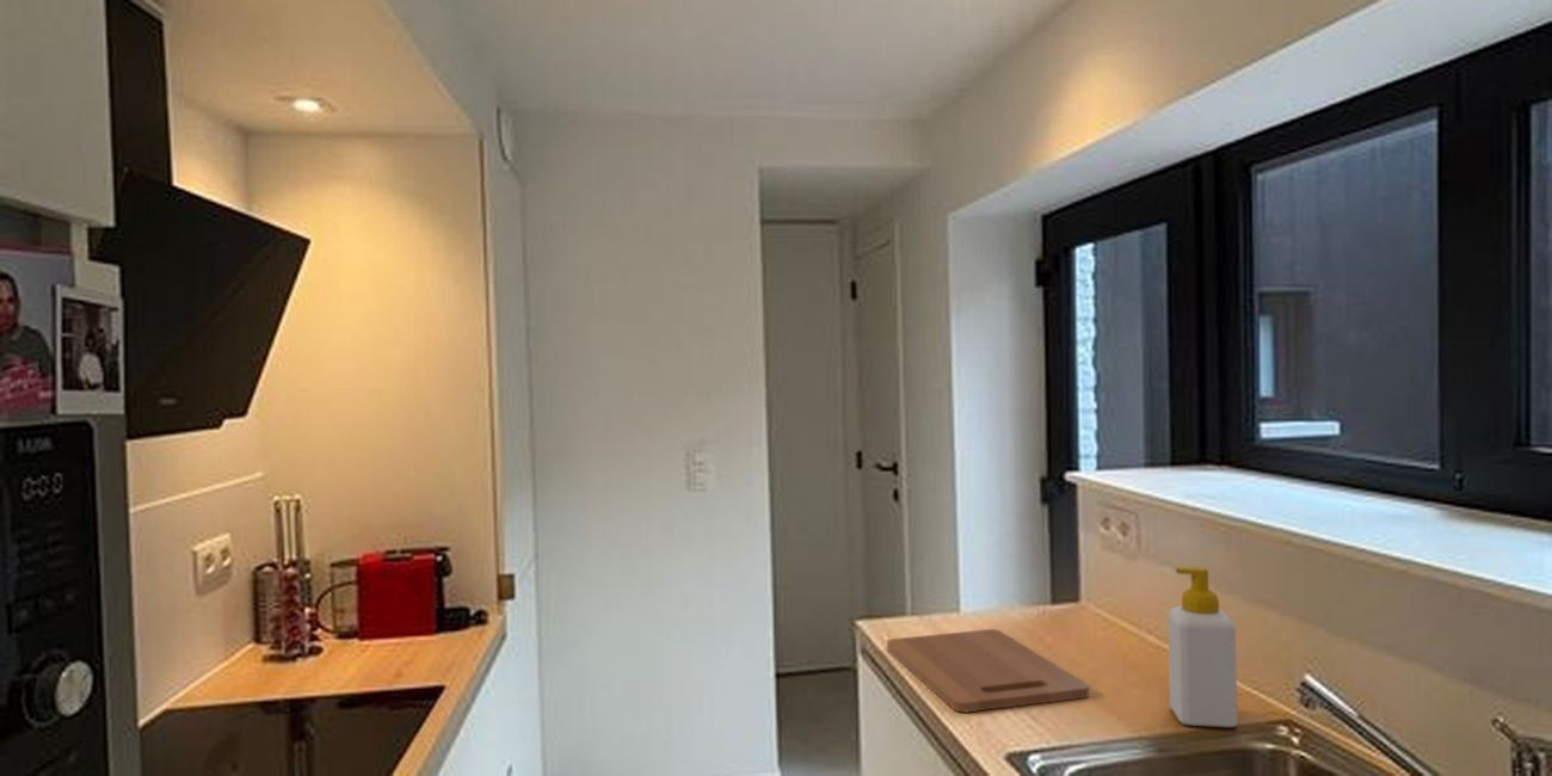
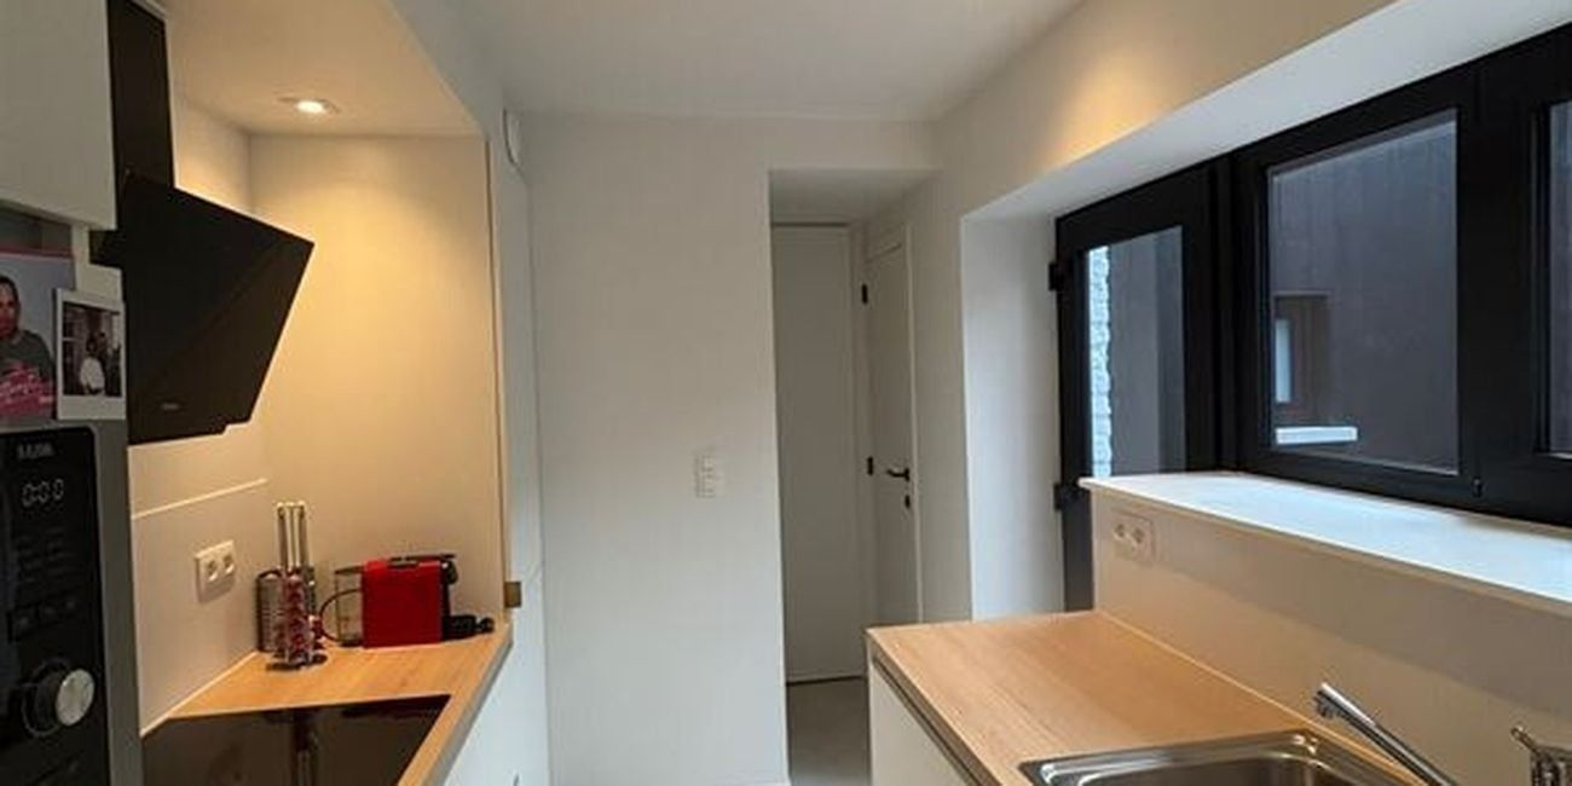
- soap bottle [1166,566,1239,728]
- cutting board [886,628,1090,714]
